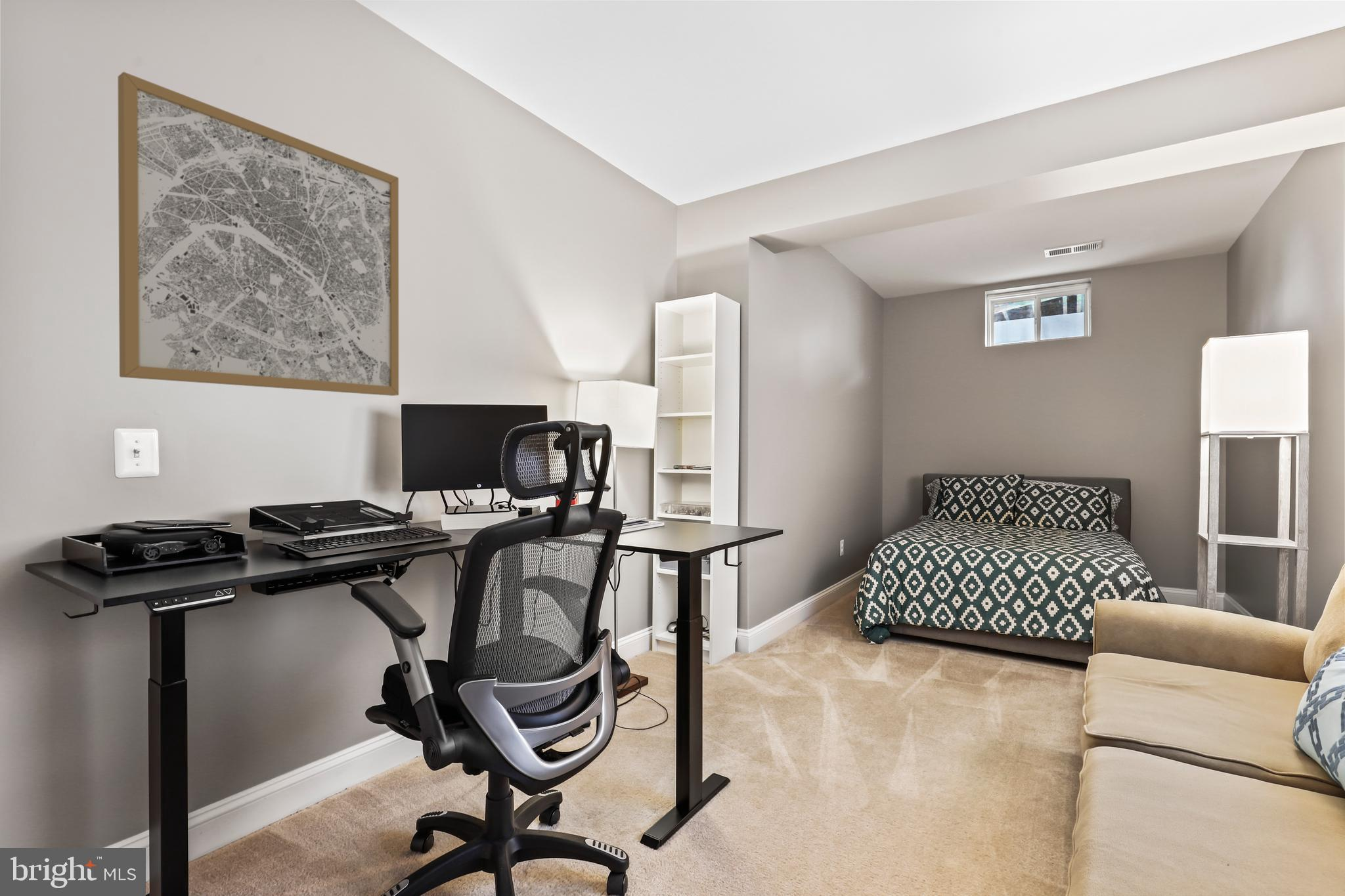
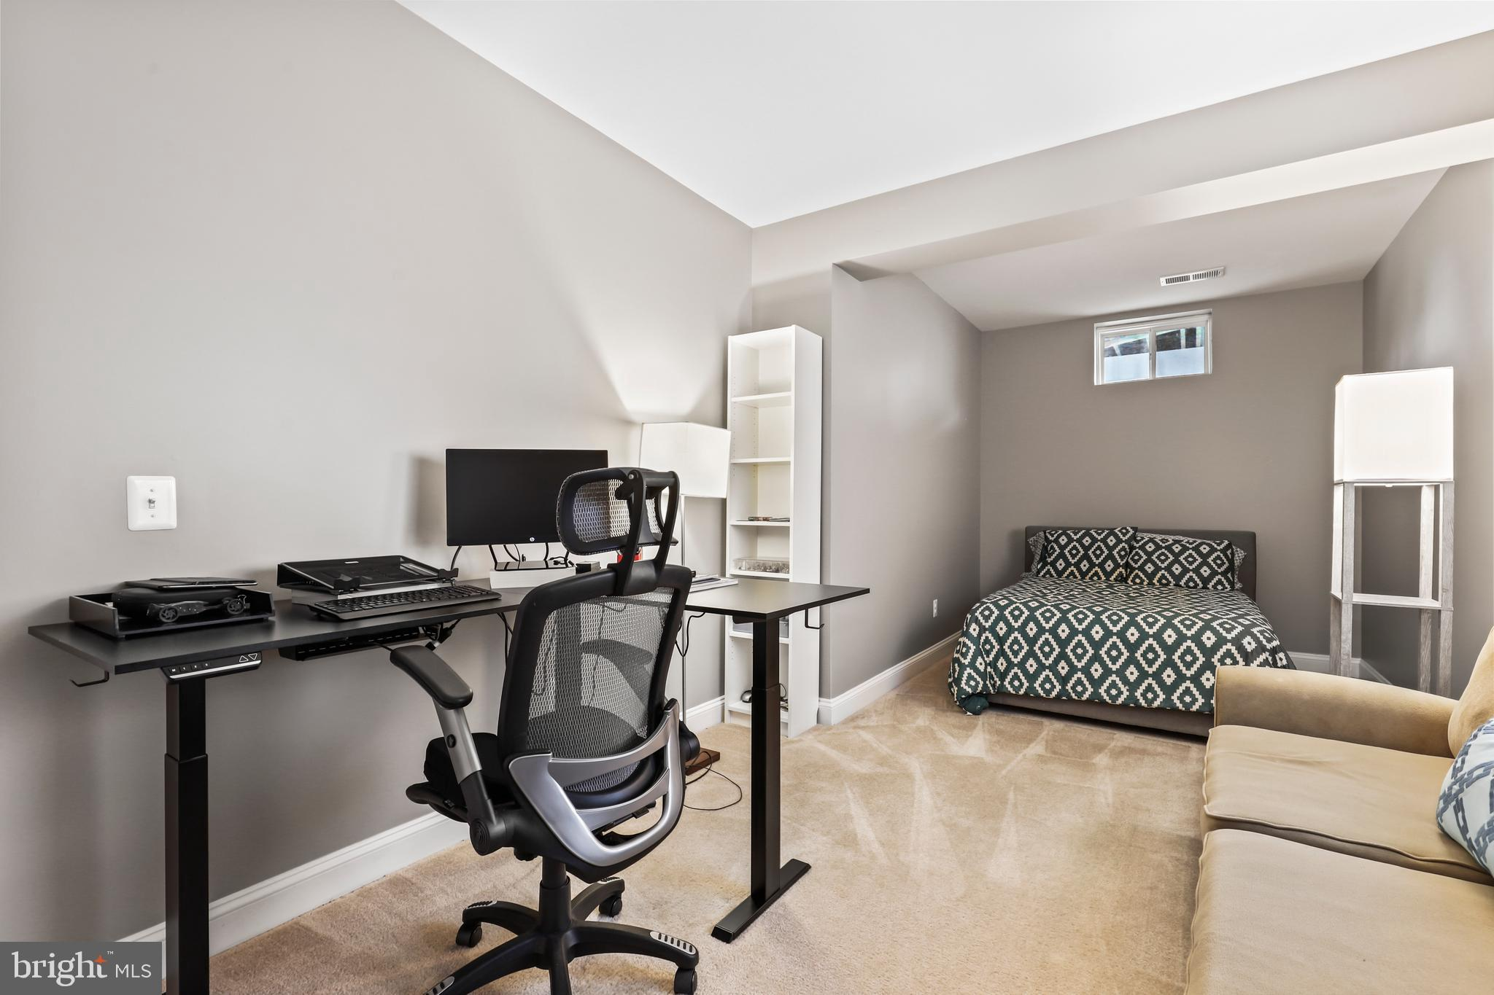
- wall art [118,72,399,396]
